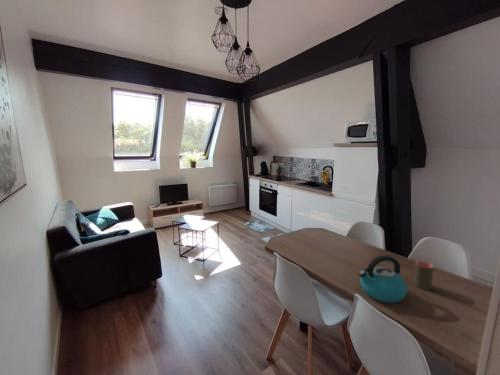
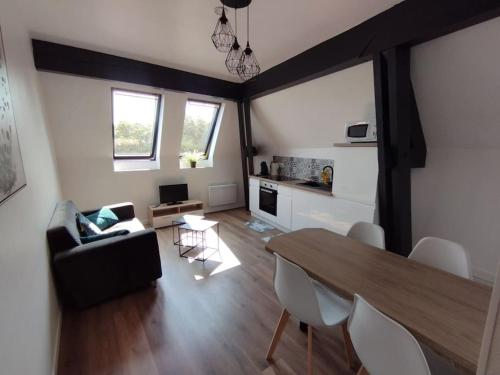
- kettle [357,254,409,304]
- cup [413,260,434,290]
